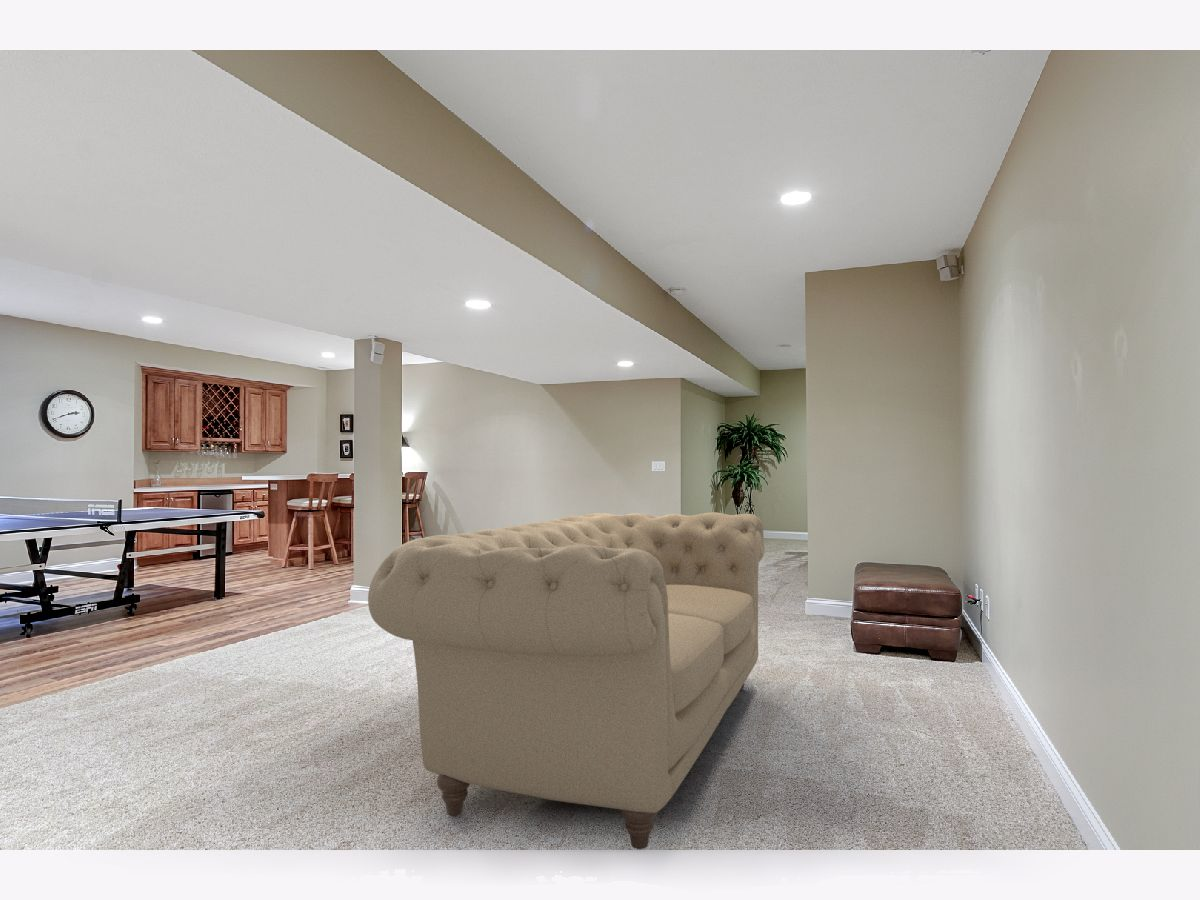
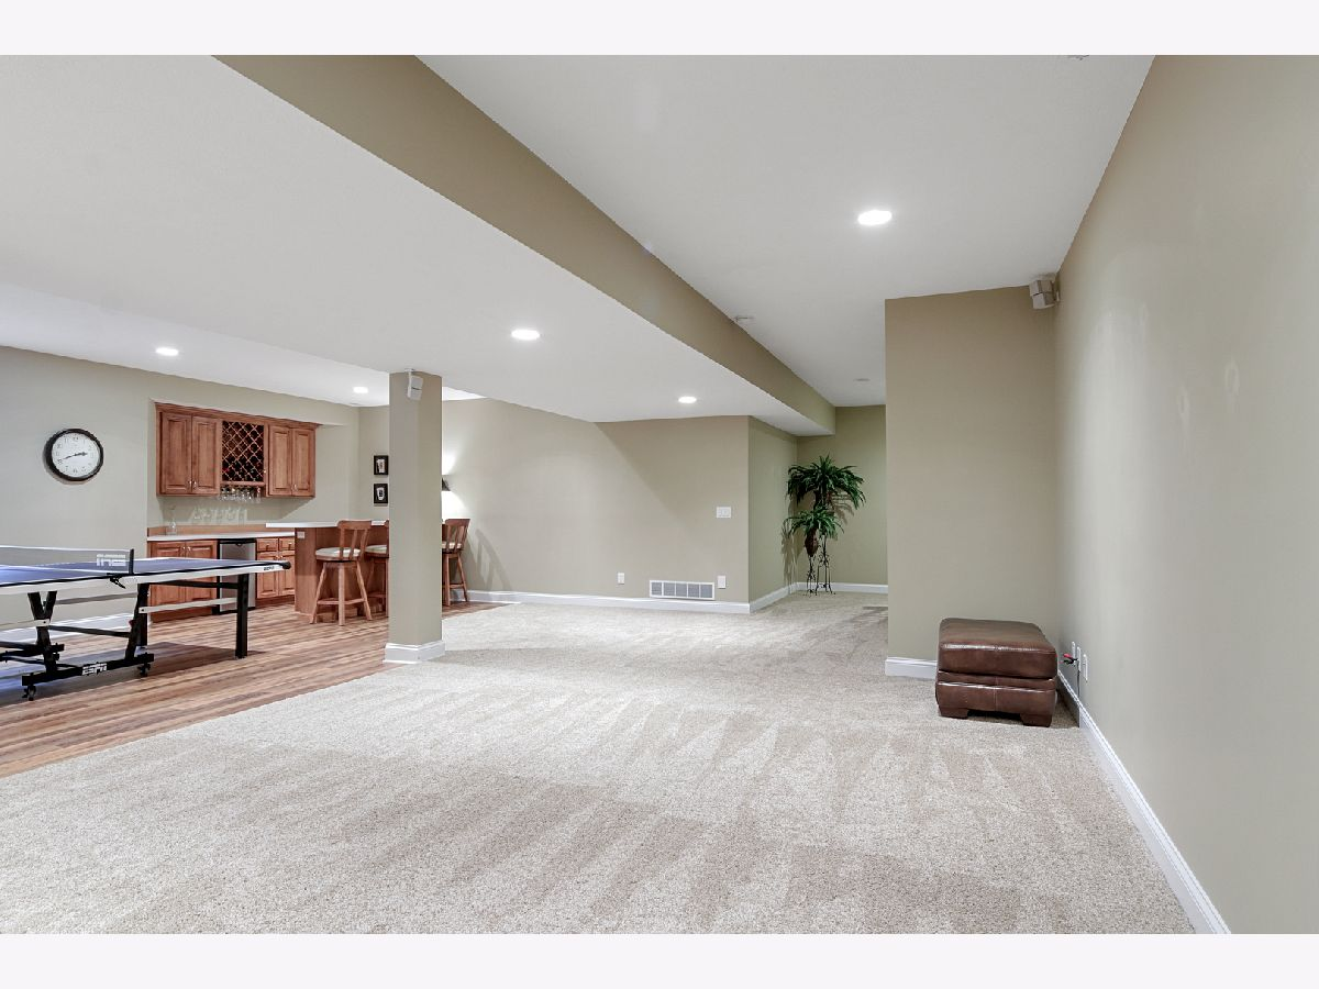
- sofa [367,511,765,850]
